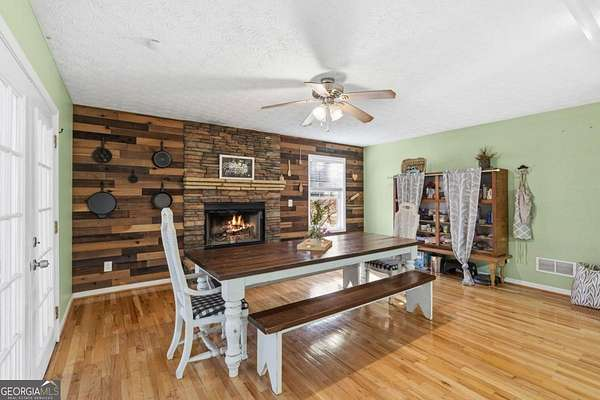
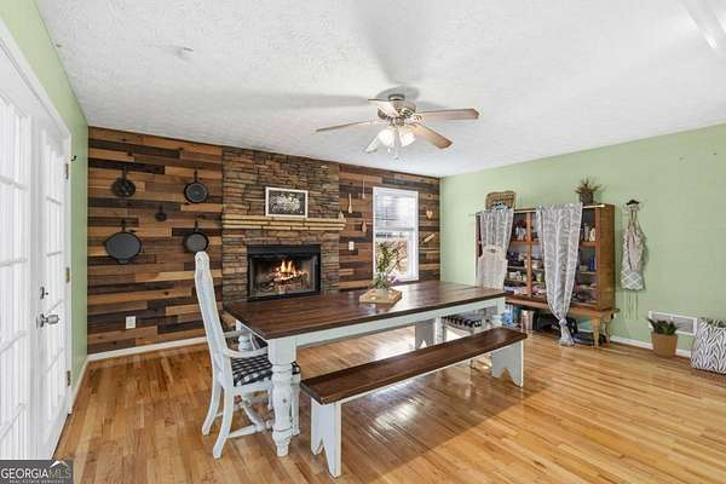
+ potted plant [643,315,685,358]
